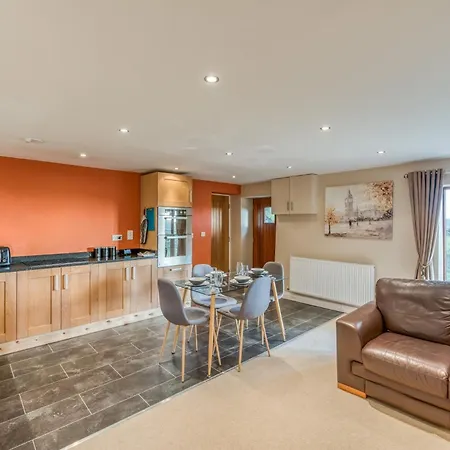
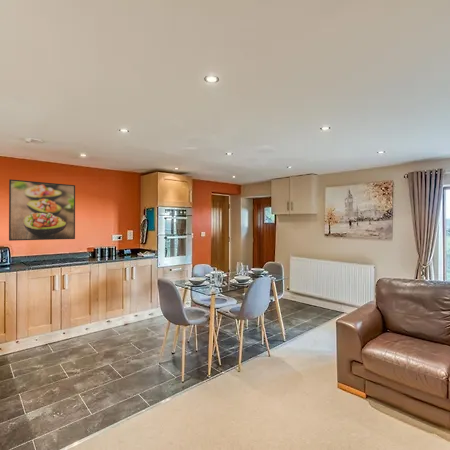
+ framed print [8,178,76,242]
